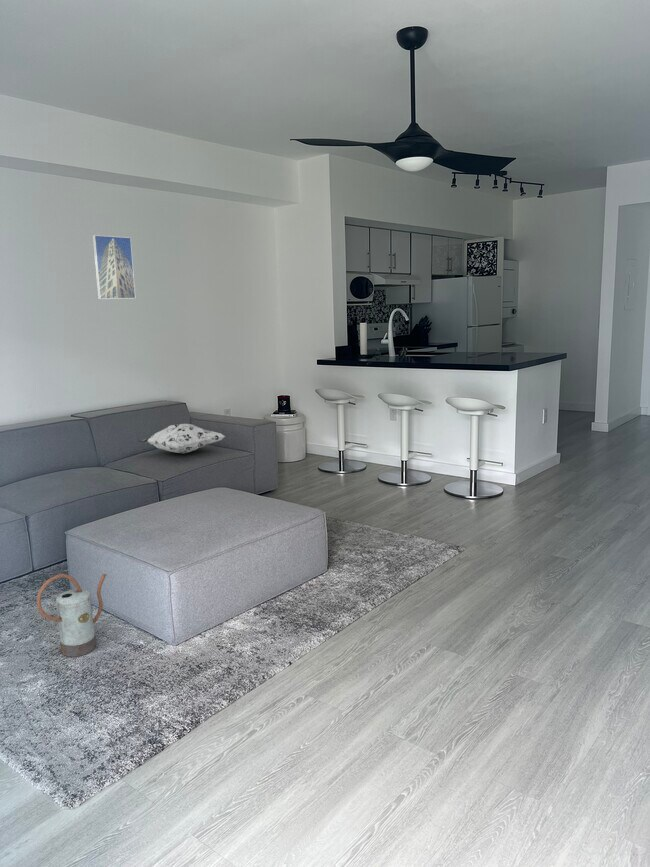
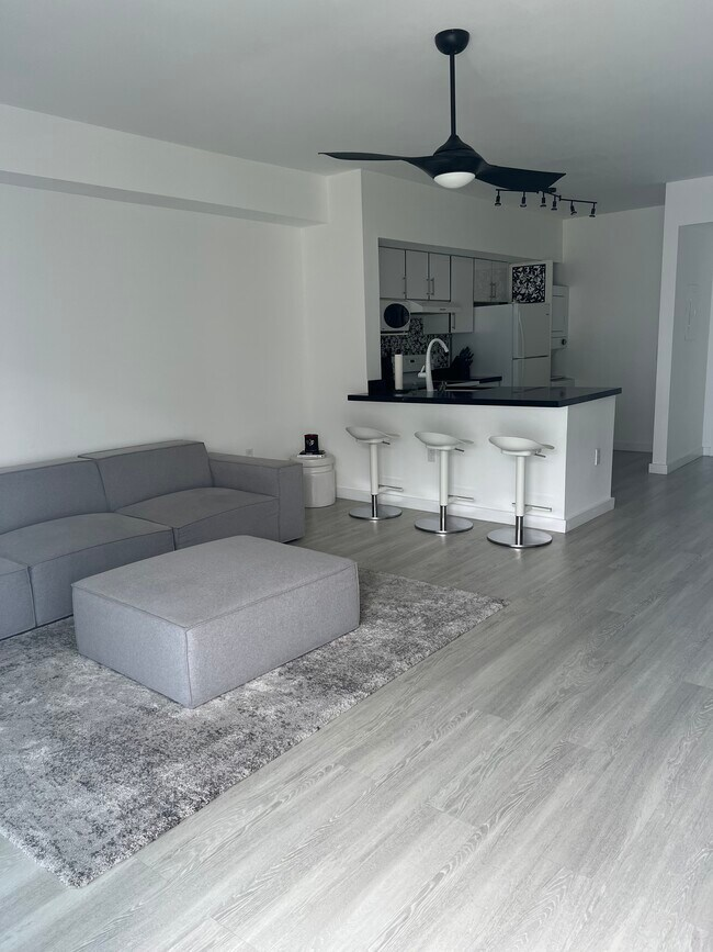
- decorative pillow [137,423,226,454]
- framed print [91,234,137,300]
- watering can [36,573,107,658]
